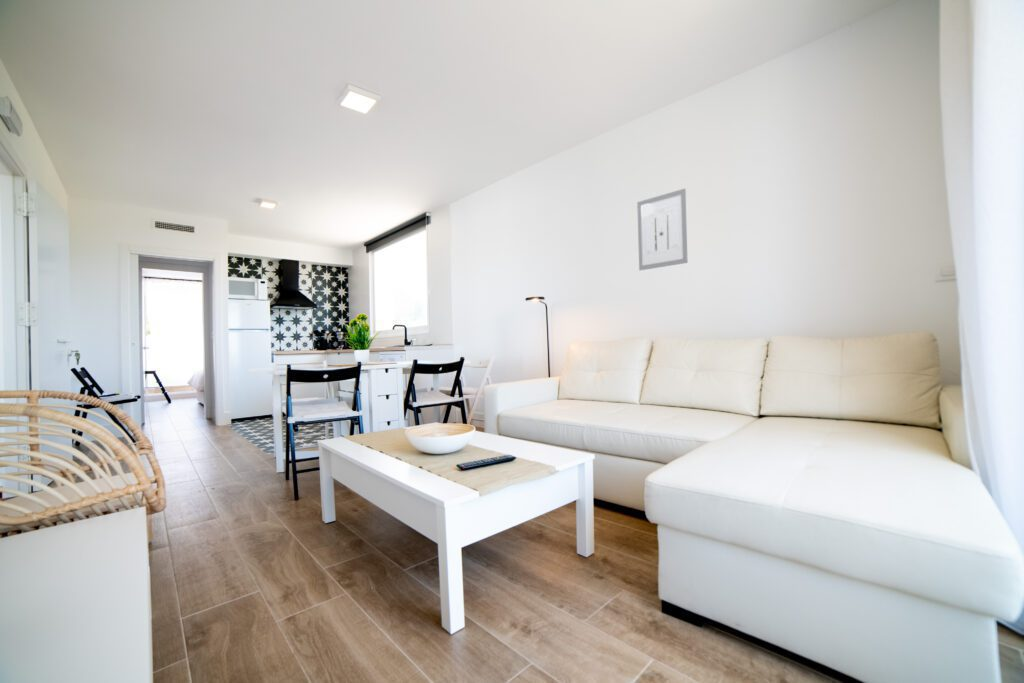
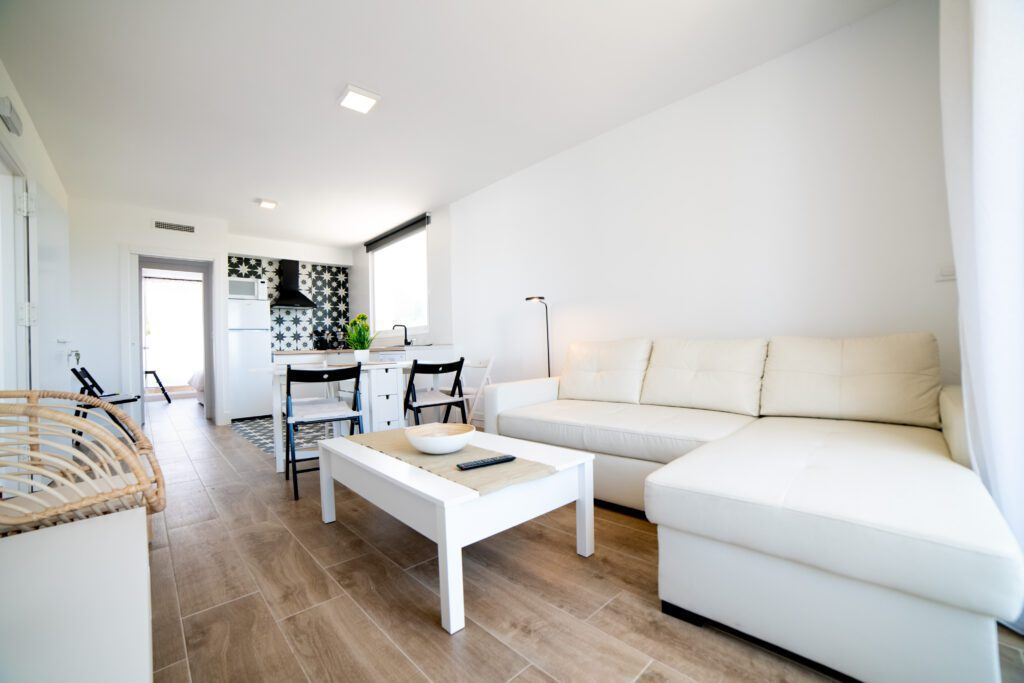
- wall art [636,187,689,271]
